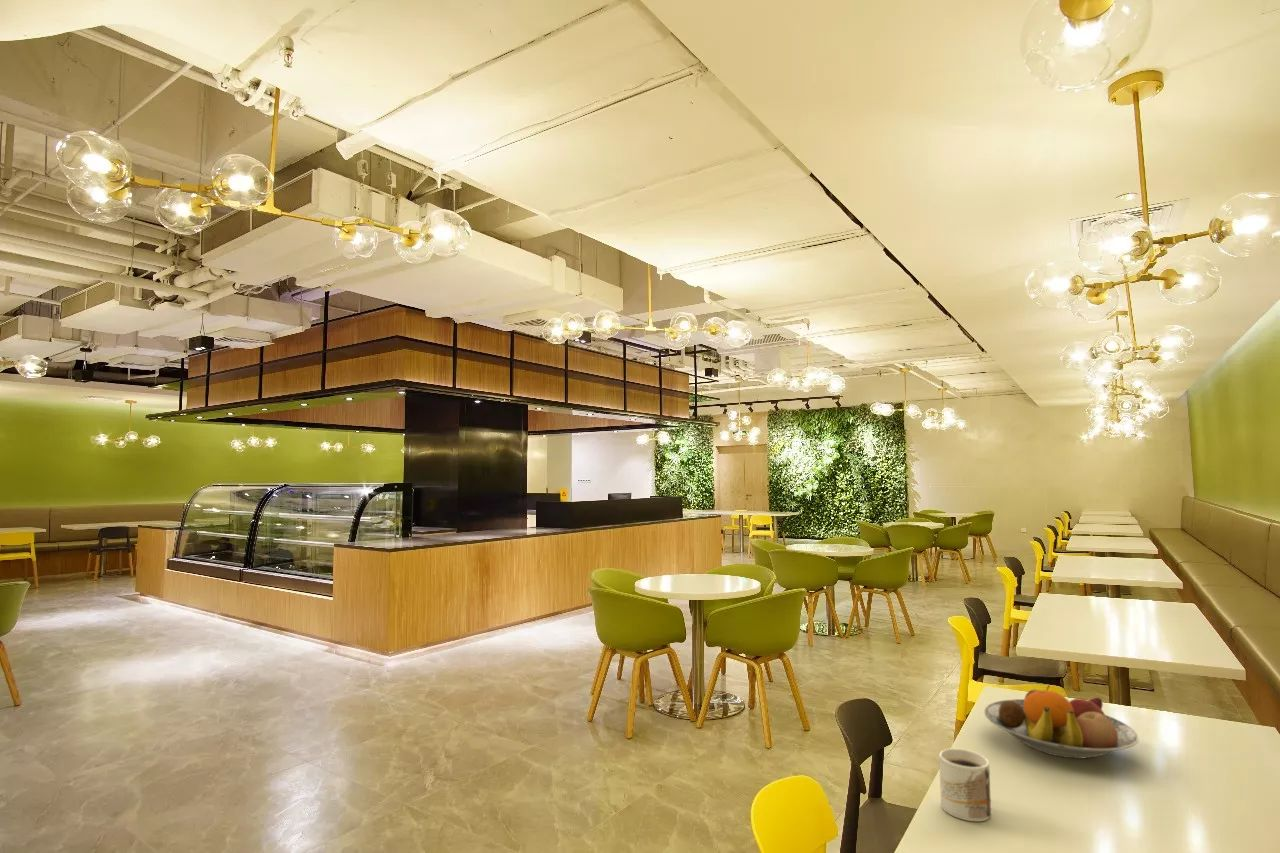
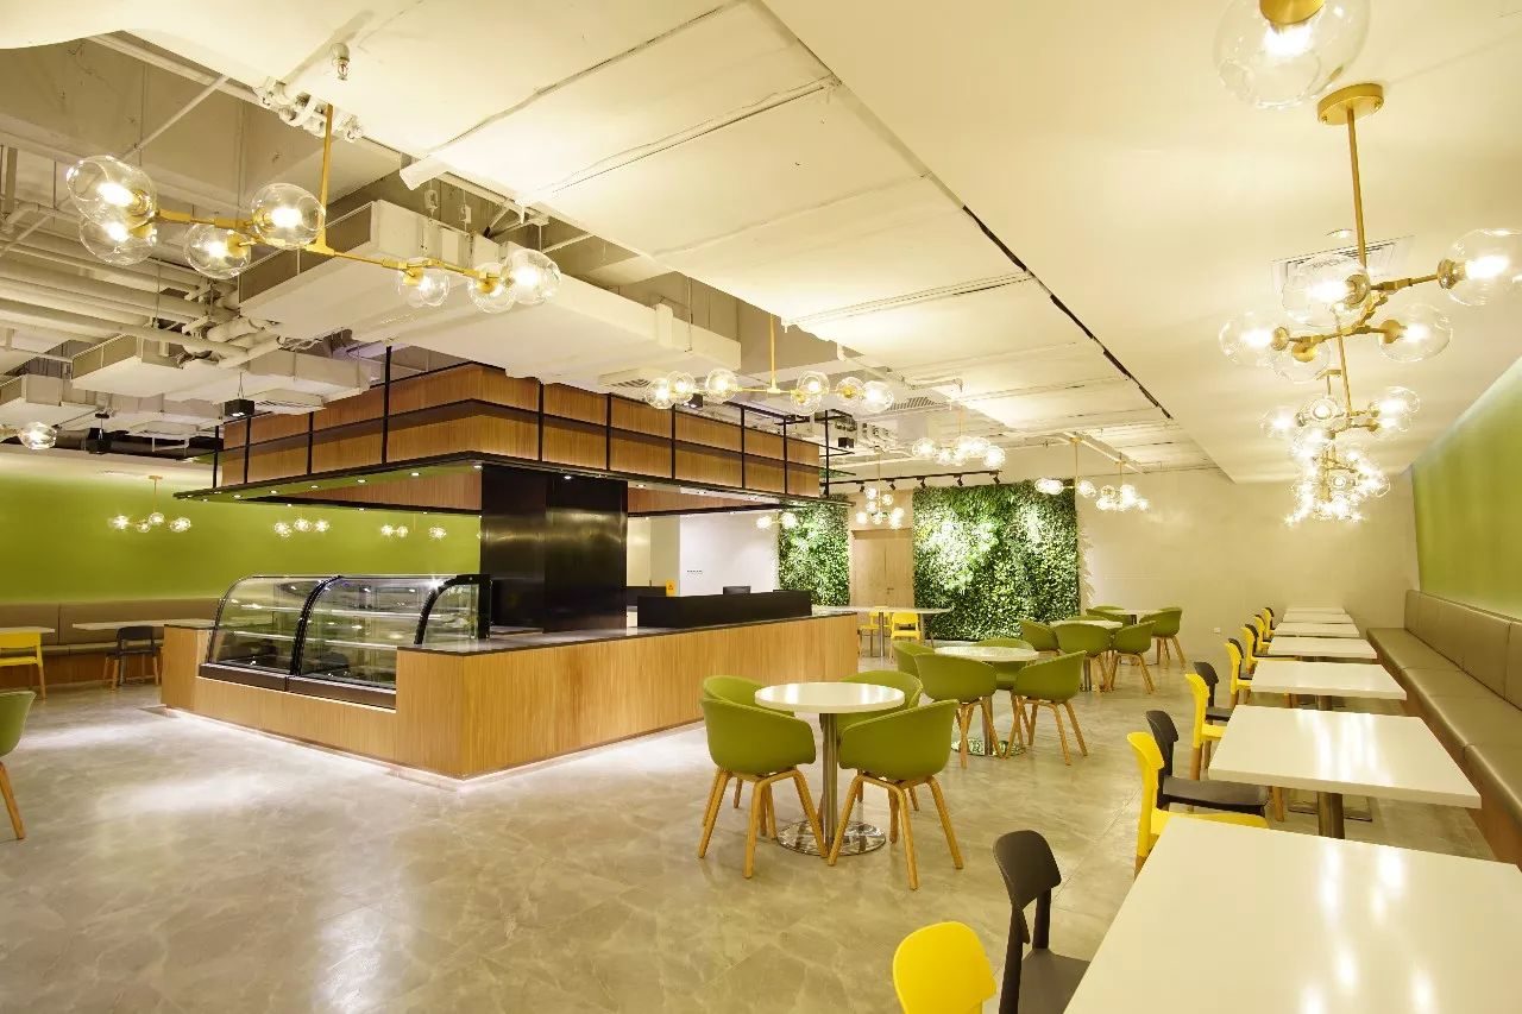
- mug [938,747,992,822]
- fruit bowl [983,684,1140,760]
